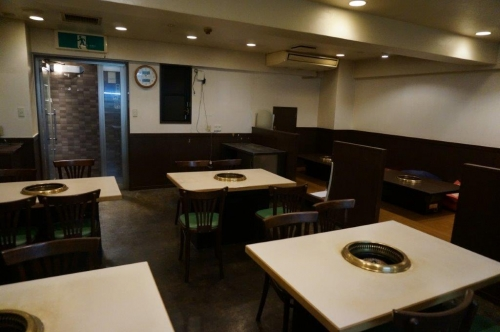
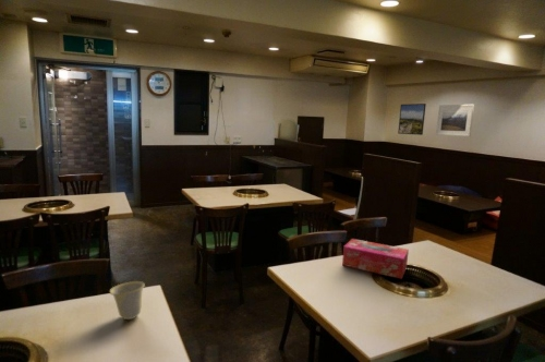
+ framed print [435,104,475,137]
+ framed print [397,102,427,136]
+ cup [109,280,146,321]
+ tissue box [341,238,410,280]
